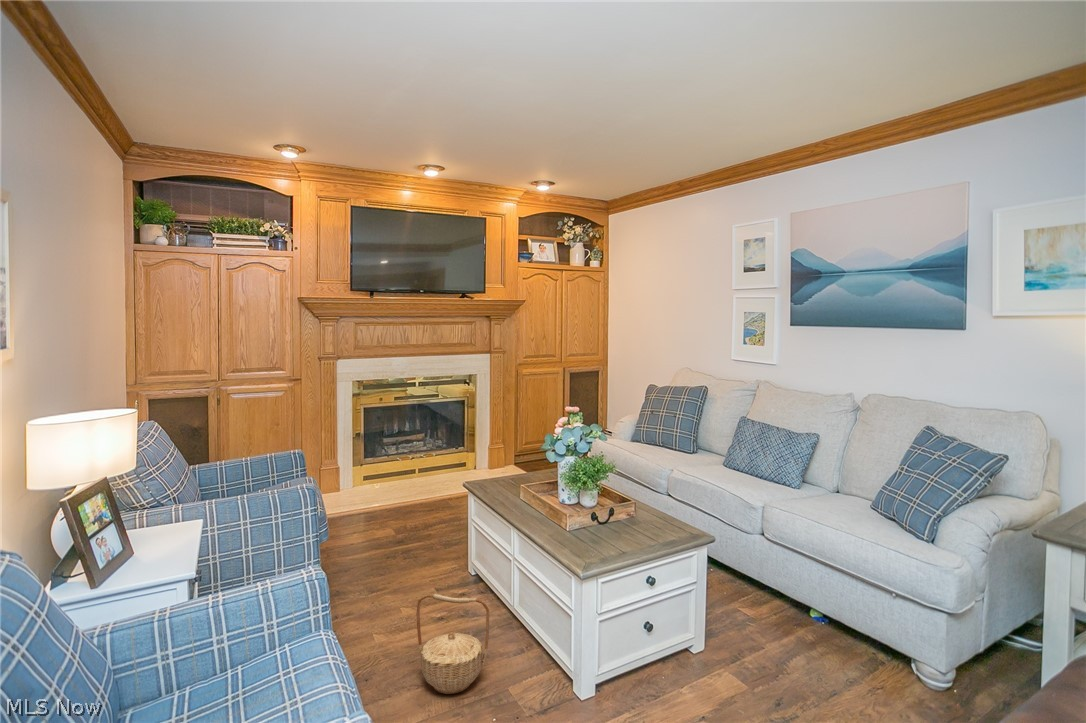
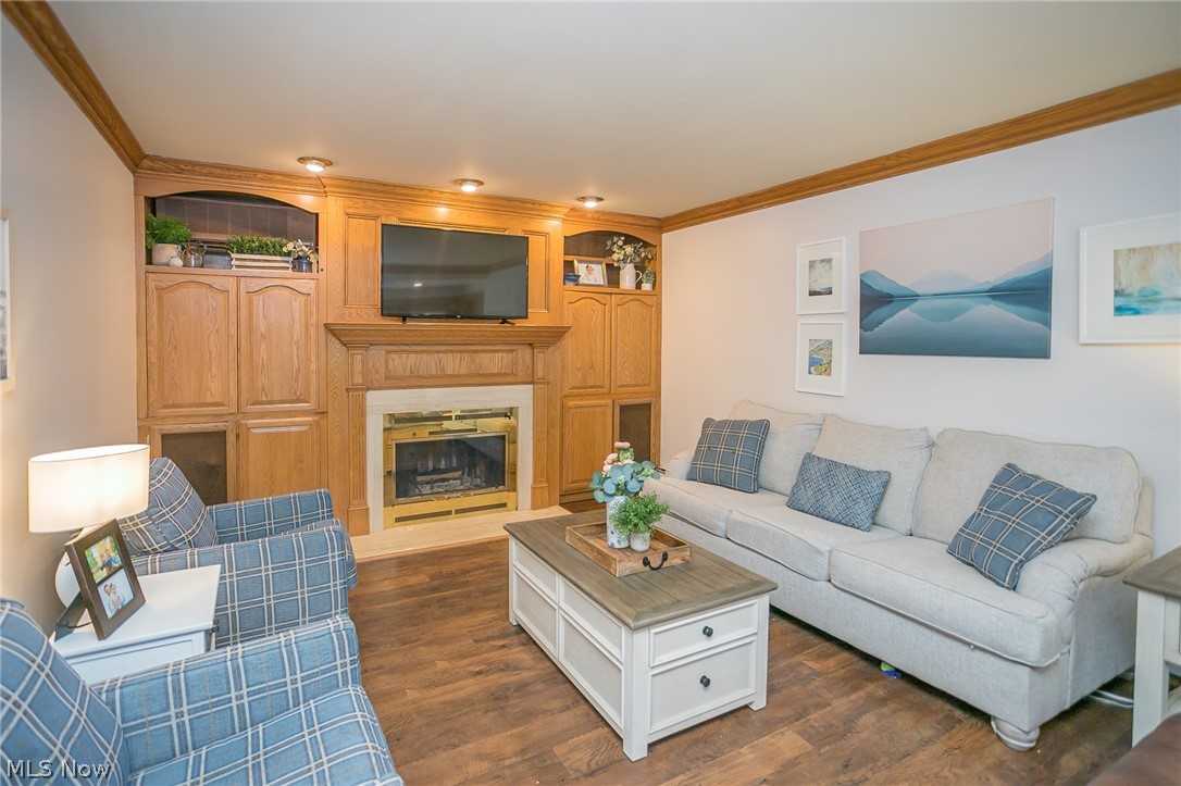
- basket [416,593,490,695]
